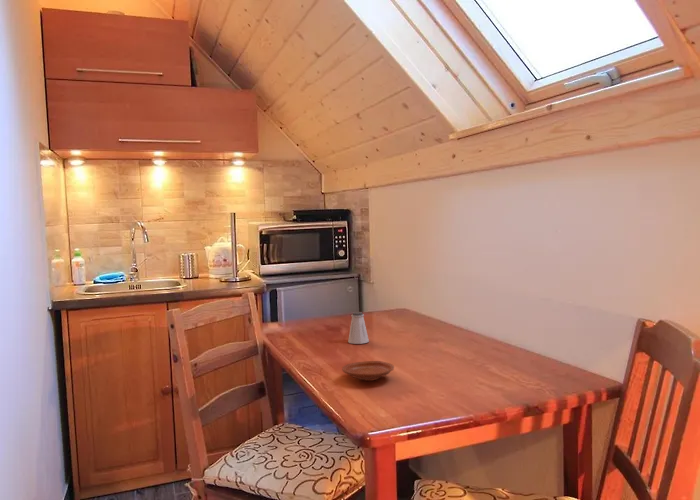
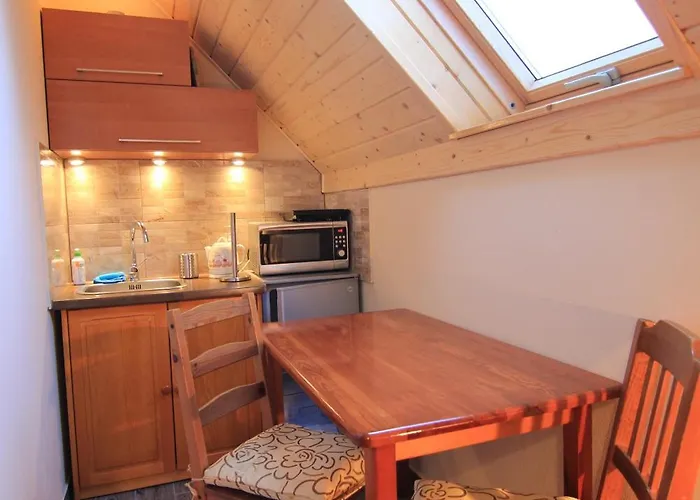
- saltshaker [347,311,370,345]
- plate [341,360,395,382]
